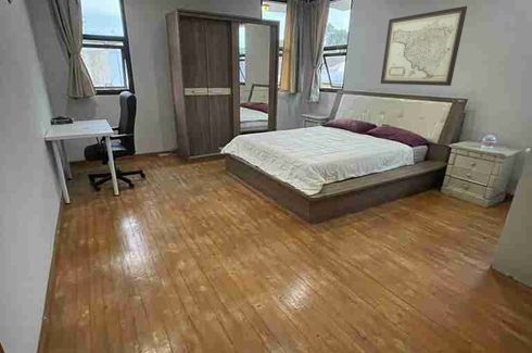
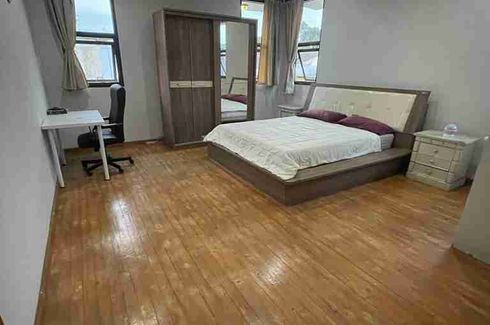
- wall art [380,5,468,87]
